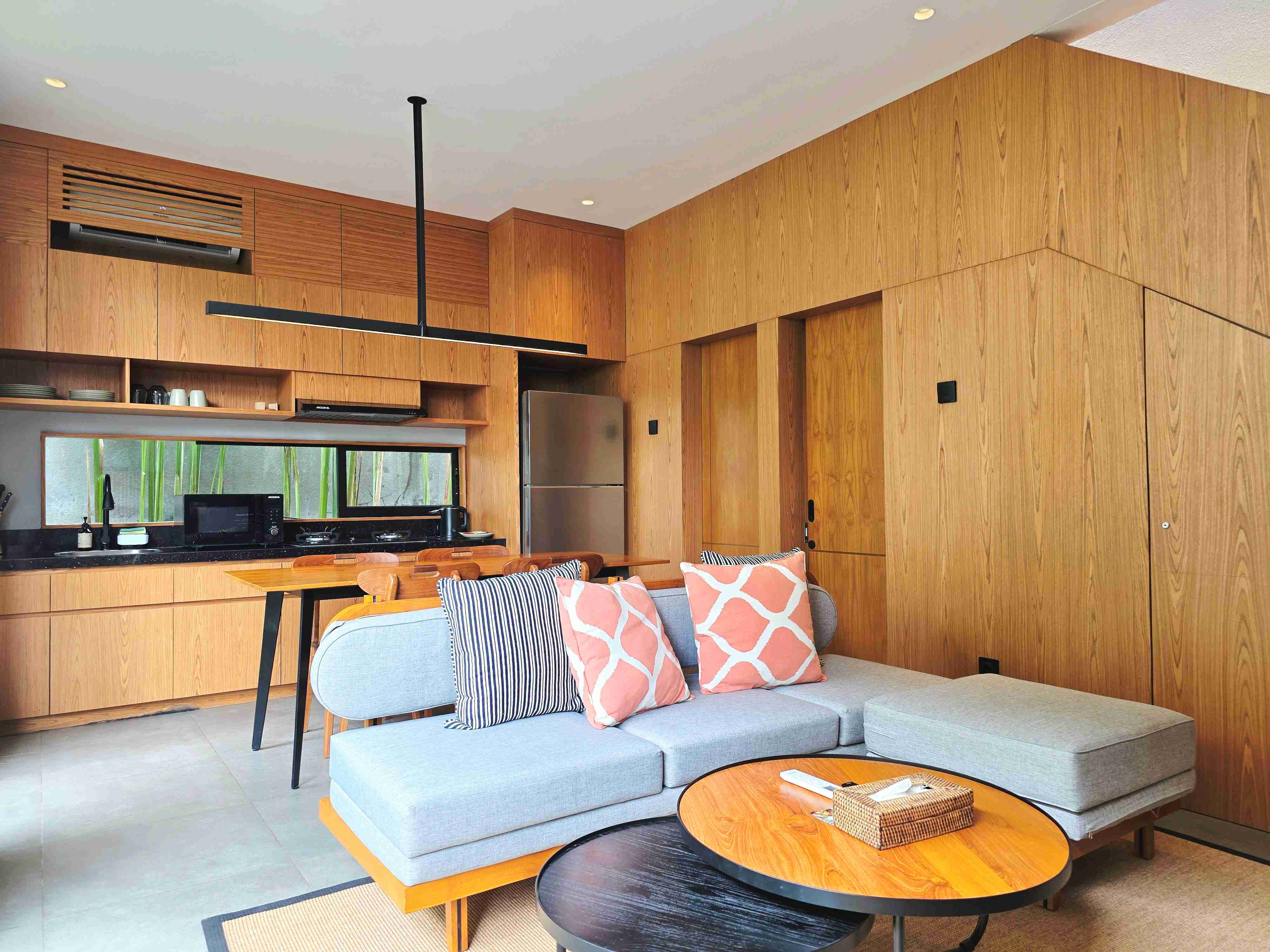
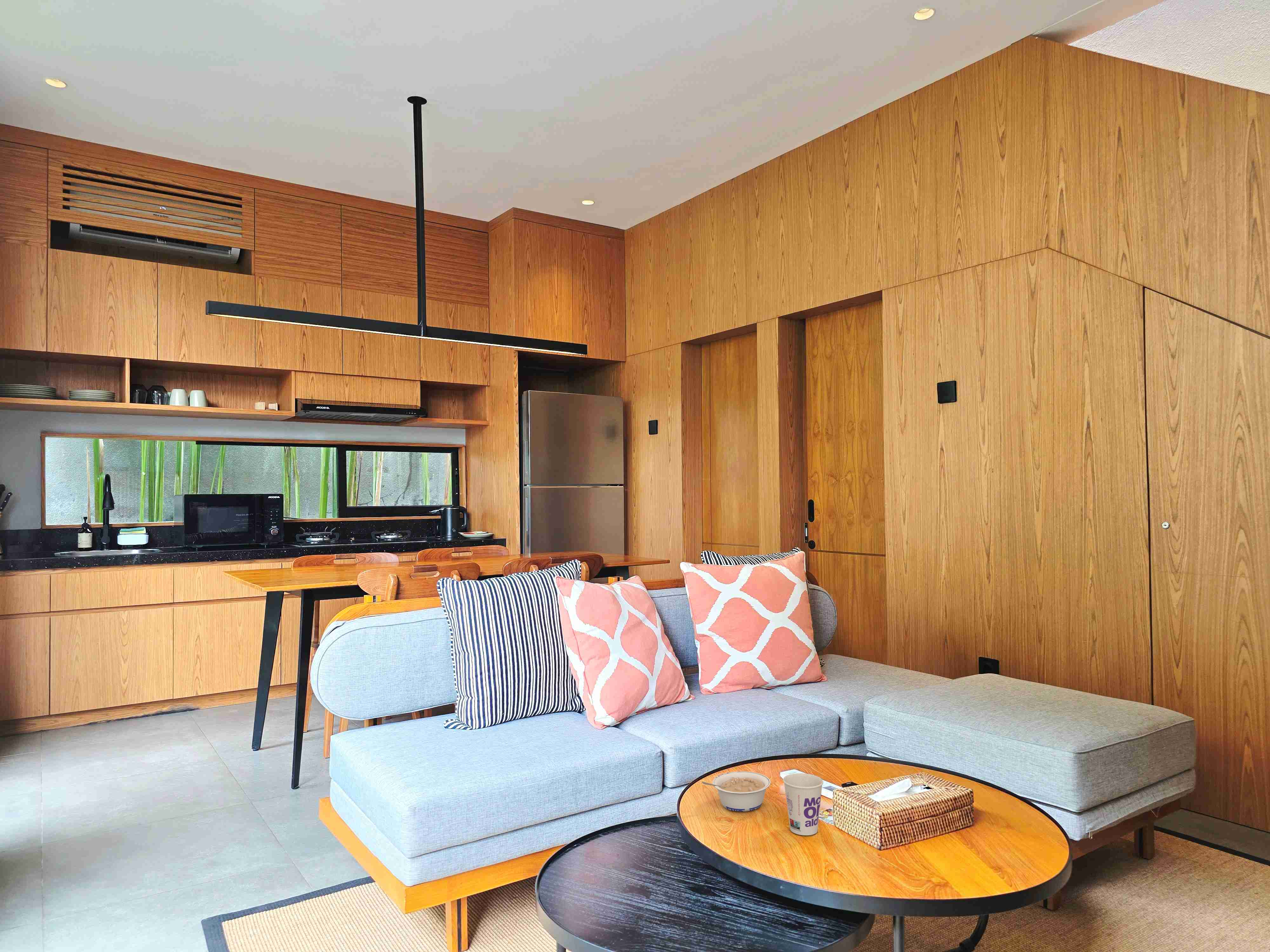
+ cup [783,773,824,836]
+ legume [701,771,771,812]
